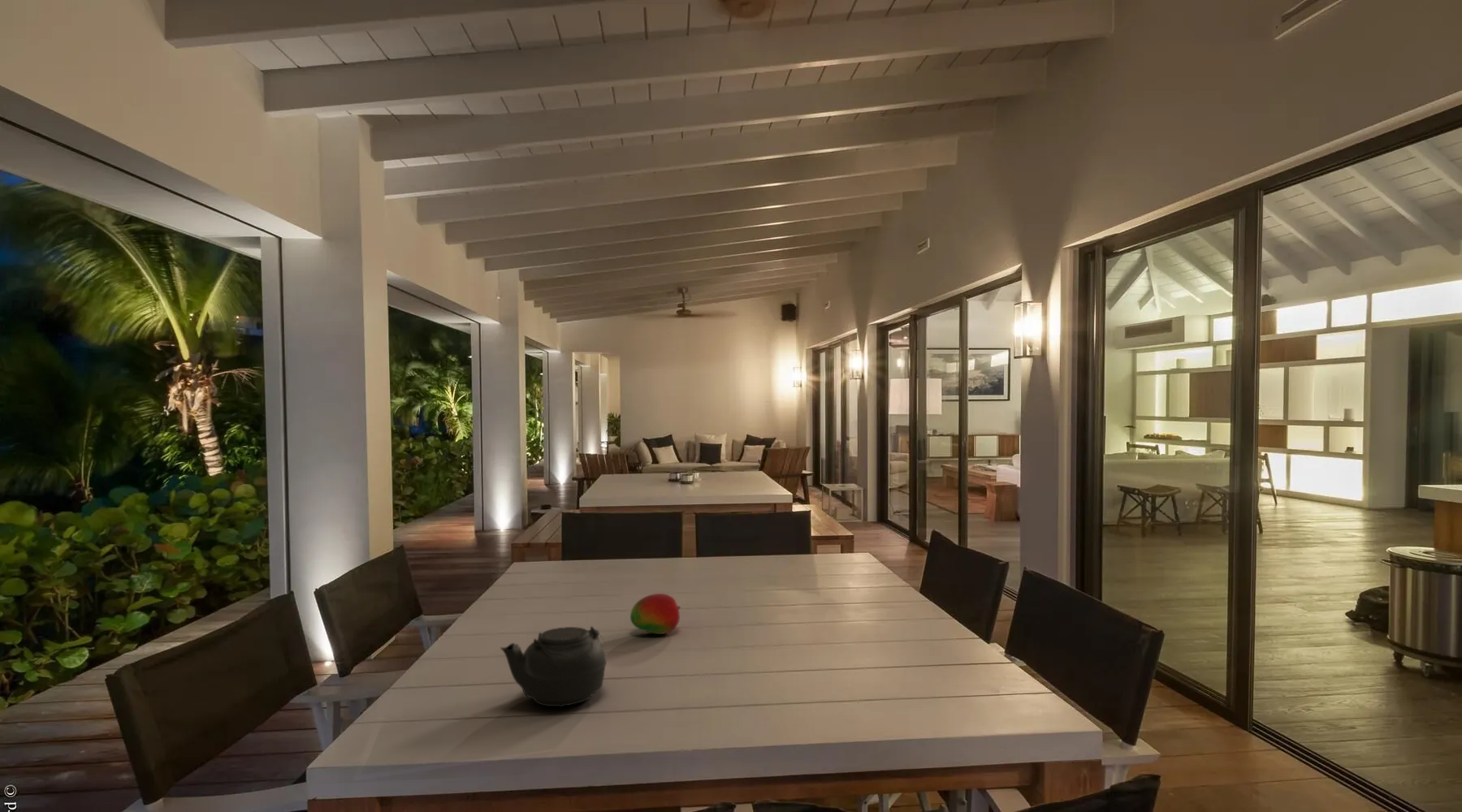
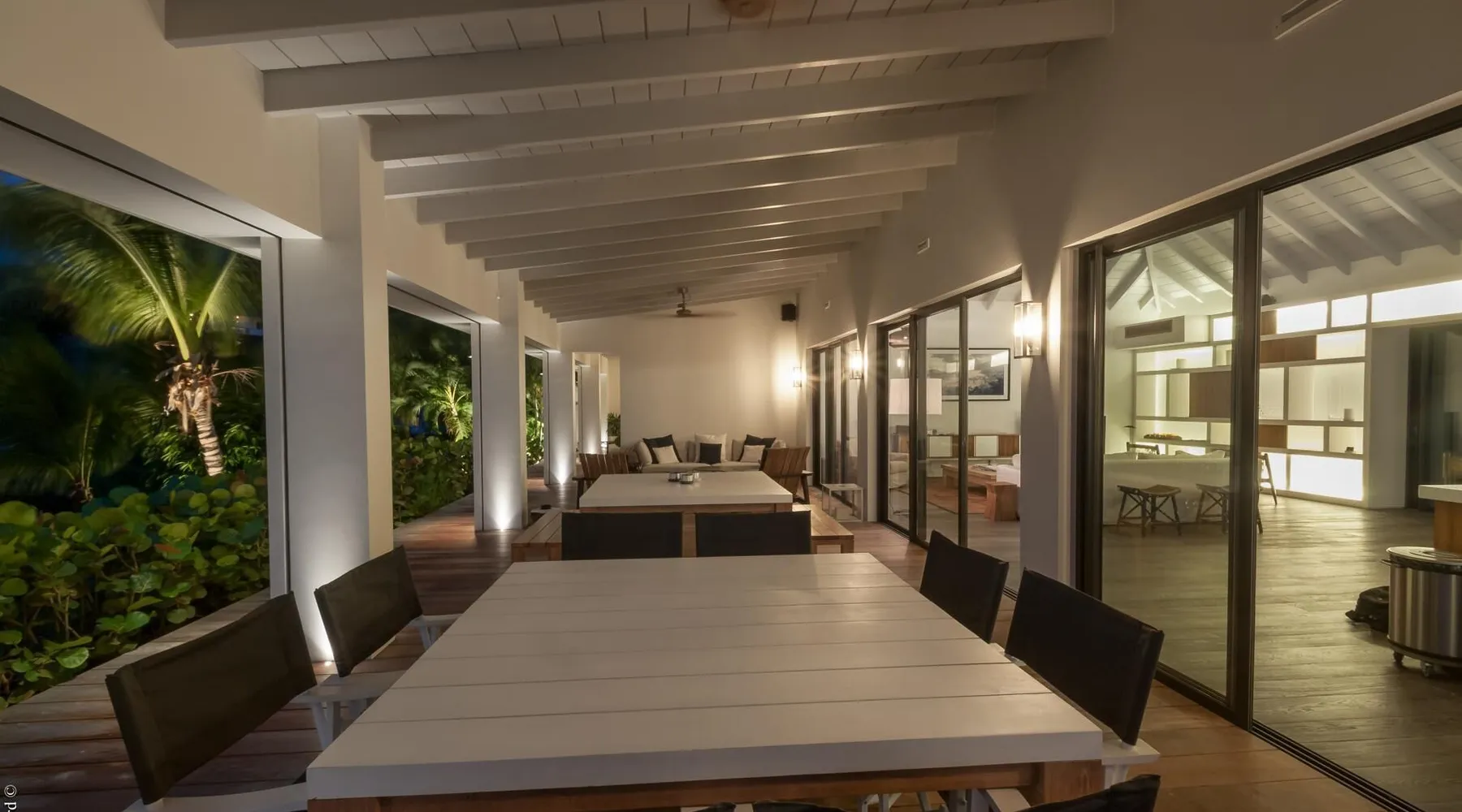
- teapot [500,625,608,708]
- fruit [629,593,681,635]
